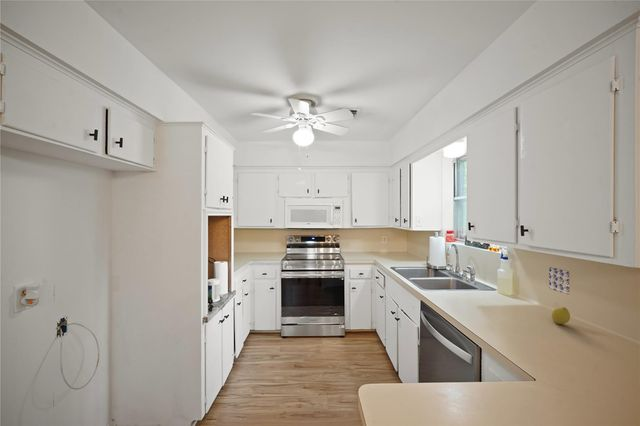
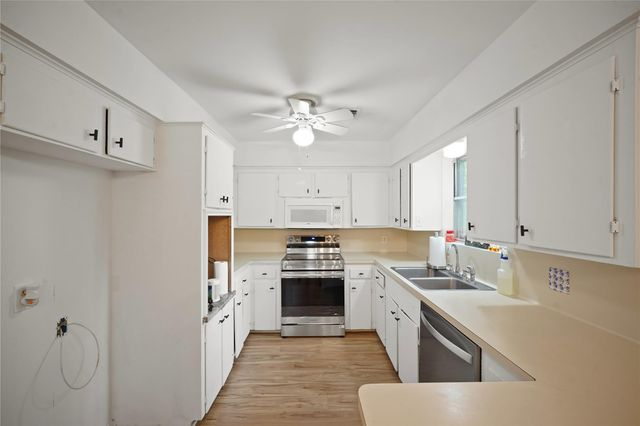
- fruit [551,306,571,325]
